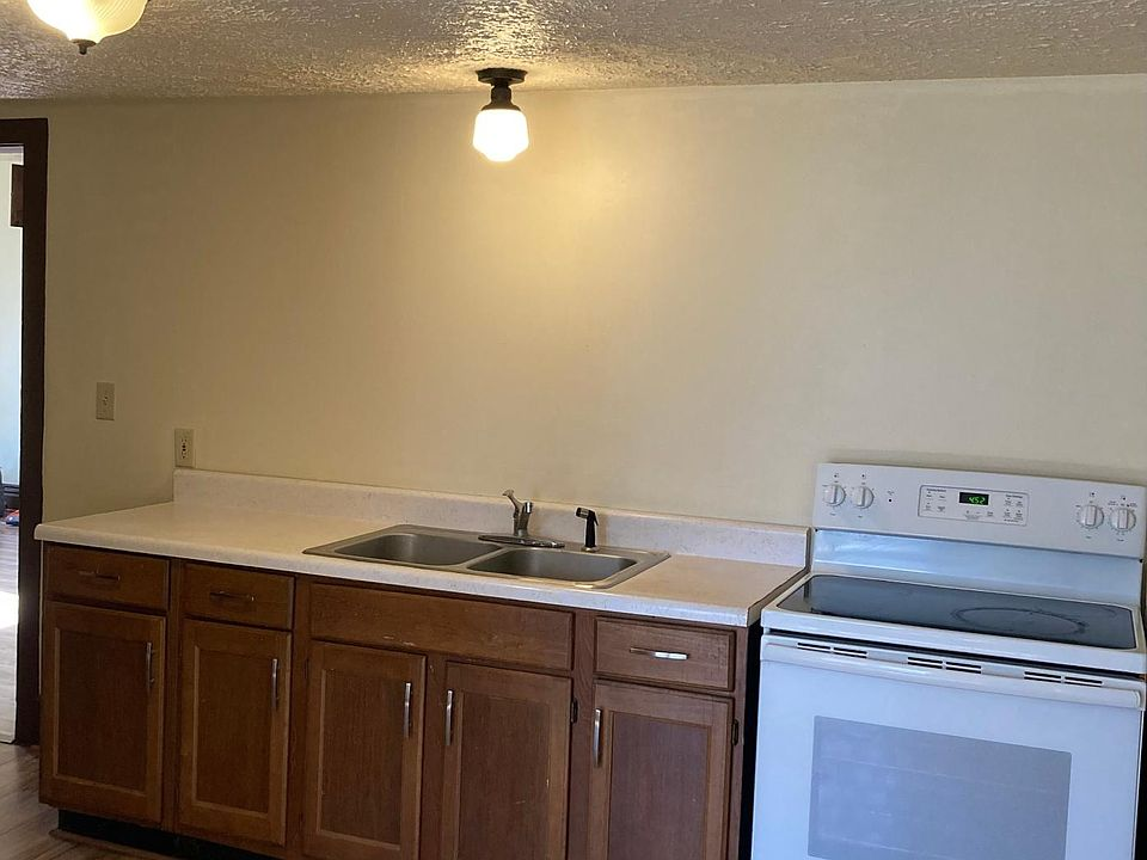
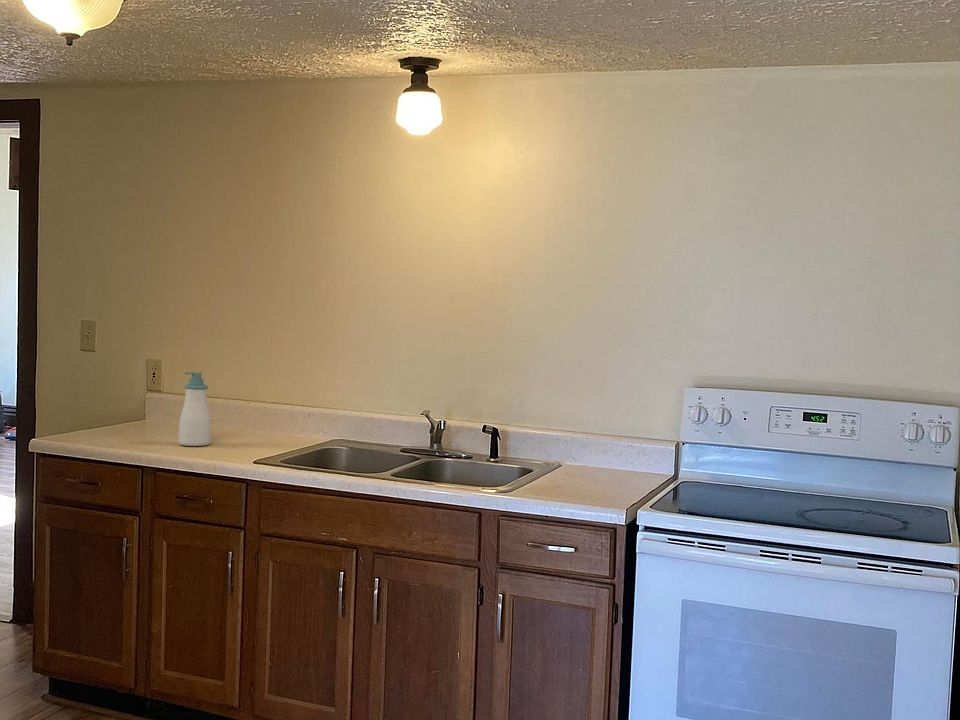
+ soap bottle [178,371,212,447]
